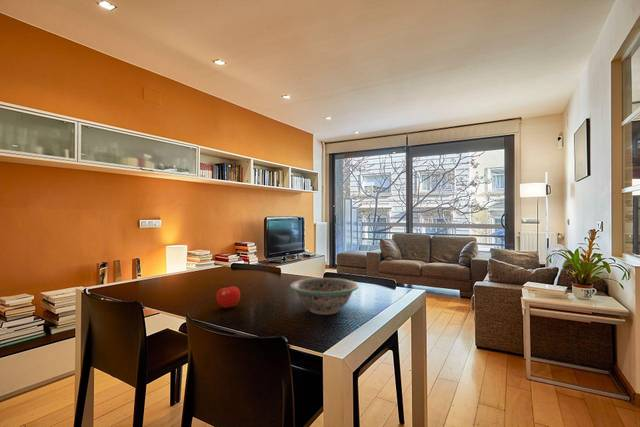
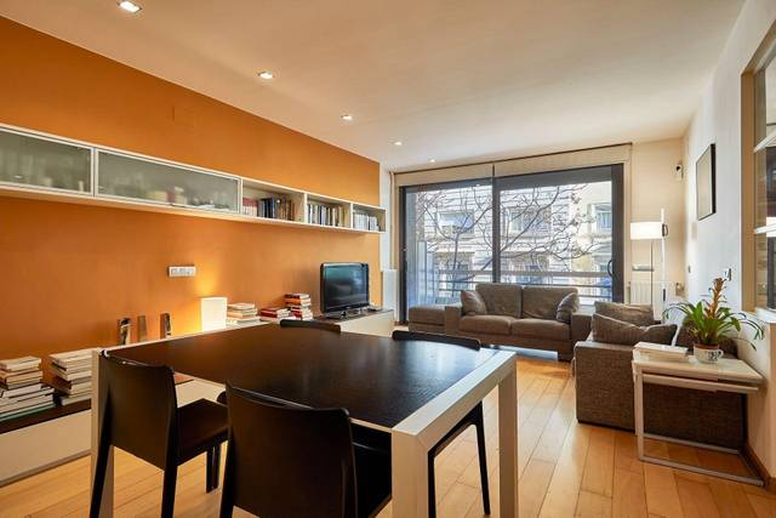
- fruit [215,283,241,309]
- decorative bowl [289,277,360,316]
